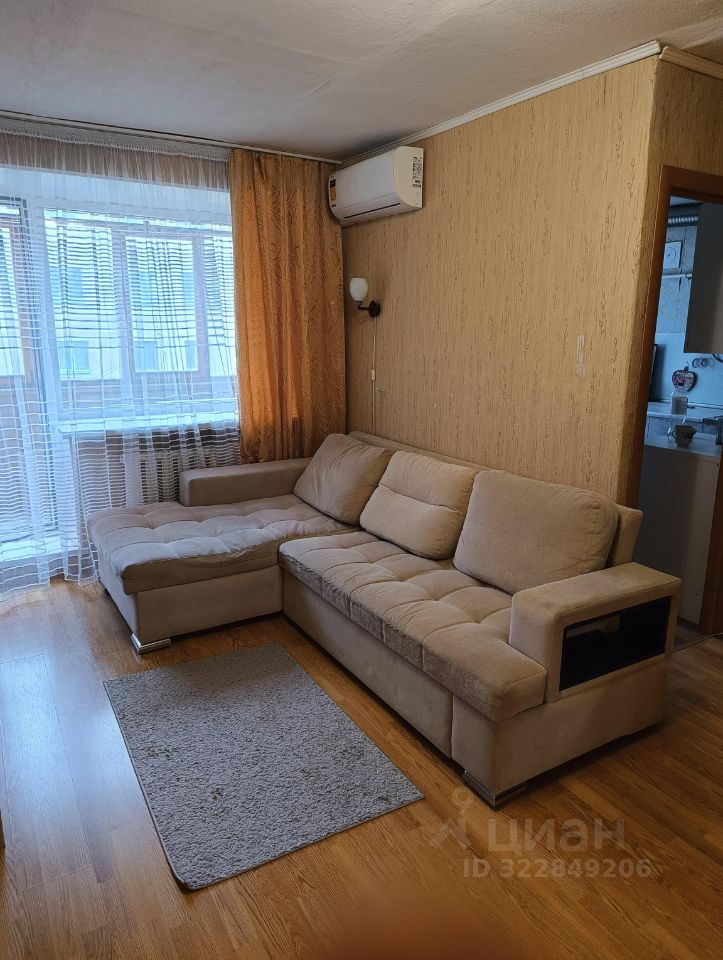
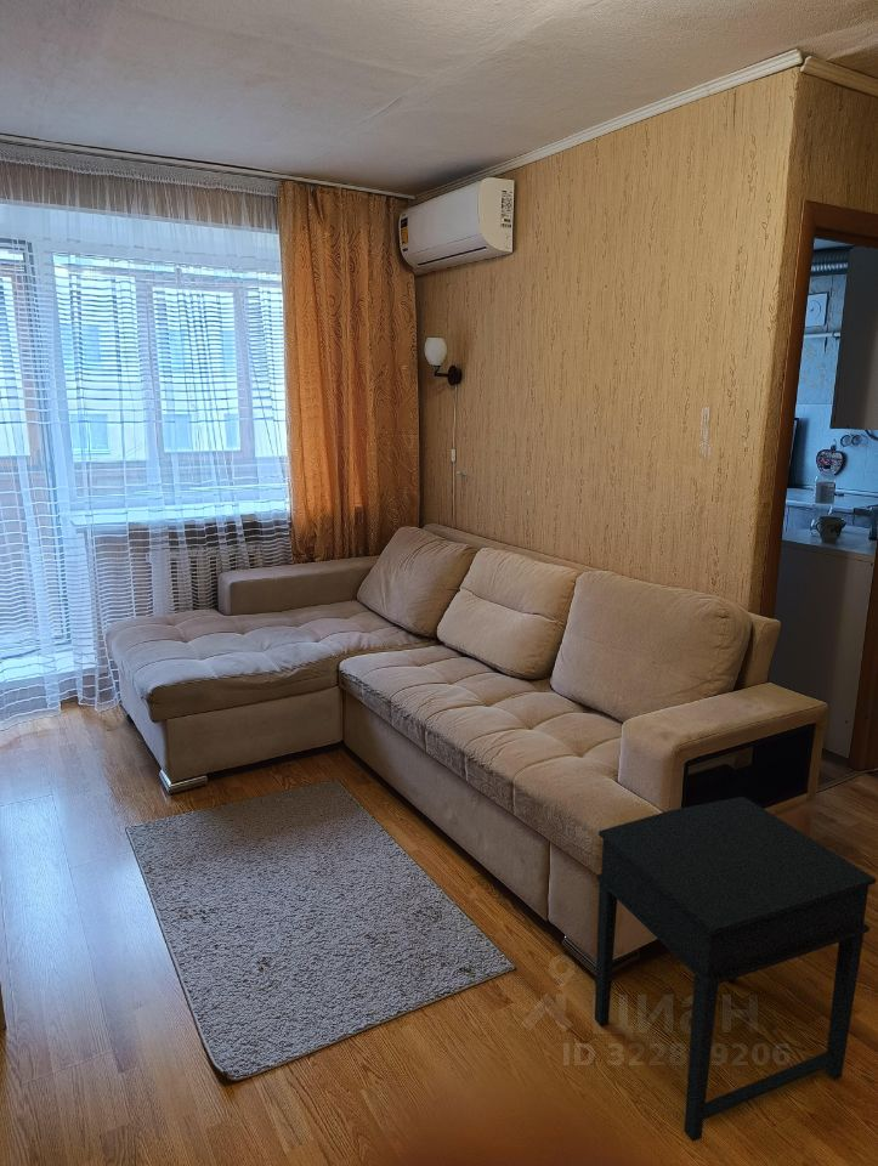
+ side table [594,796,877,1143]
